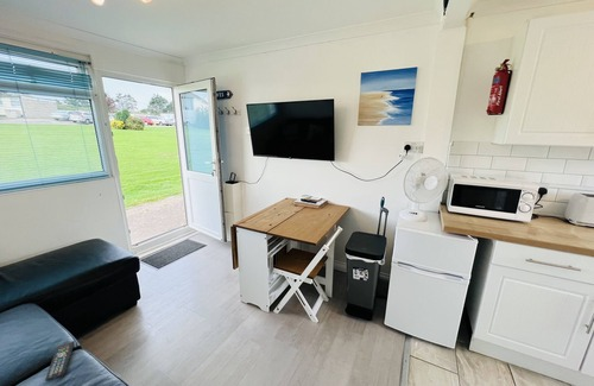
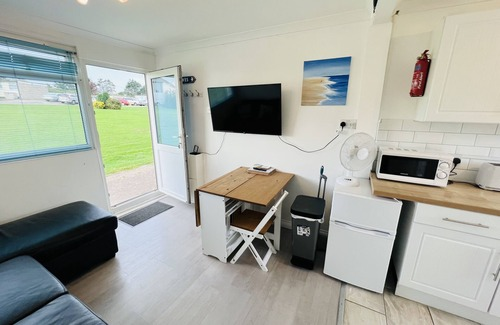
- remote control [44,340,76,382]
